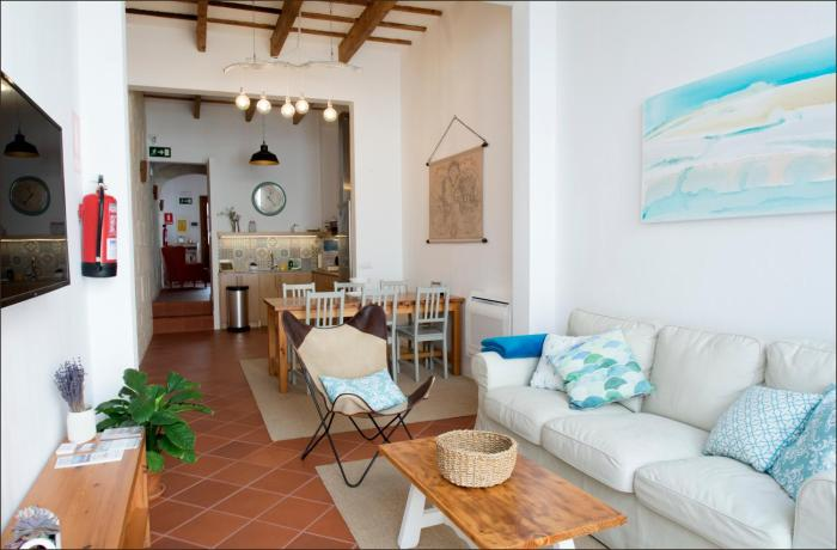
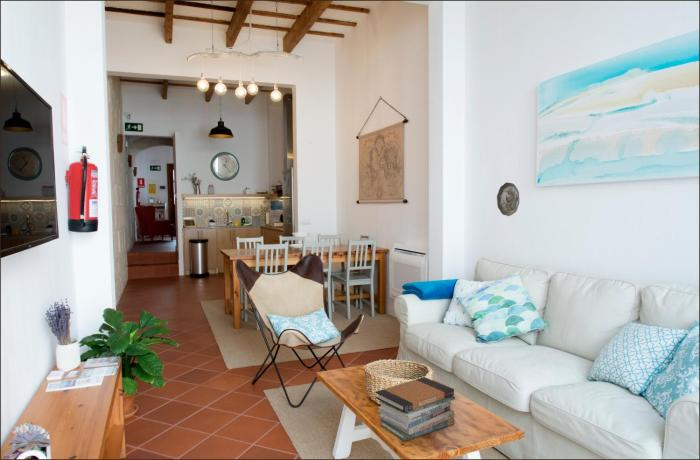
+ book stack [374,376,456,442]
+ decorative plate [496,181,520,217]
